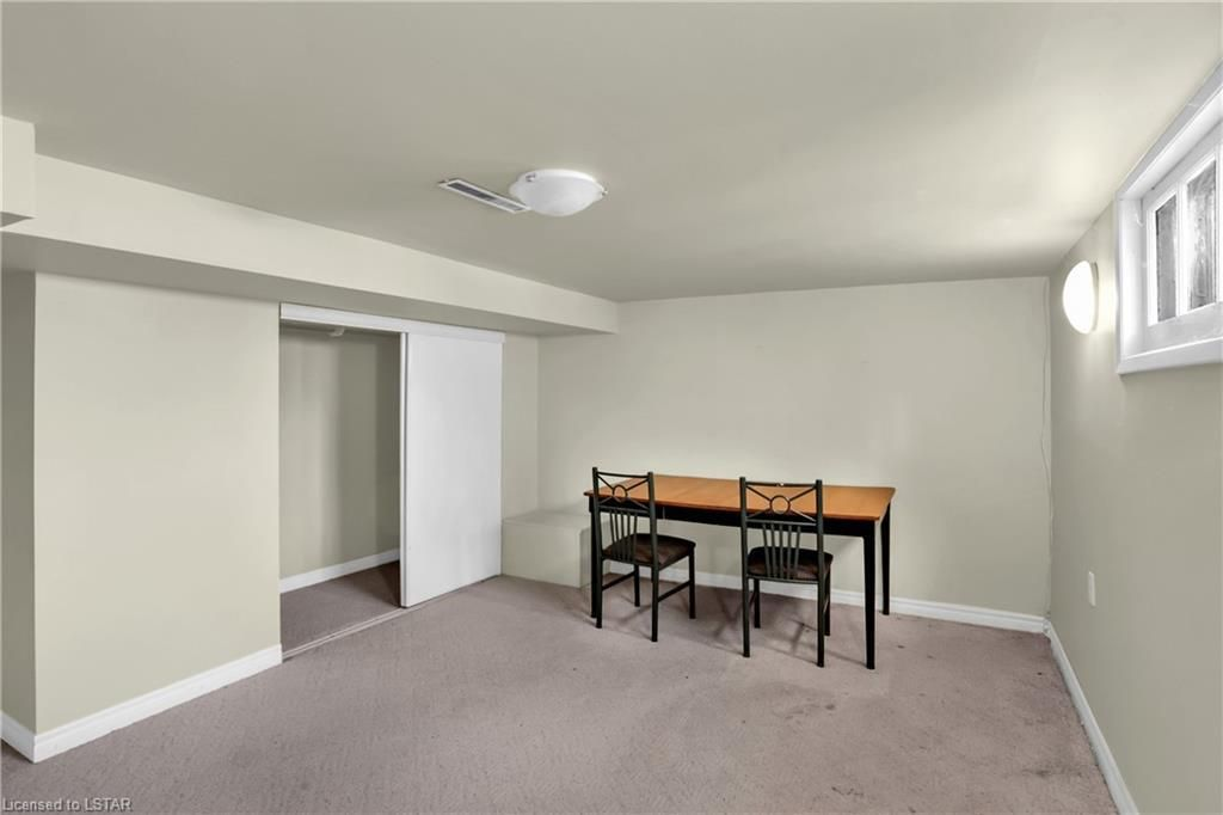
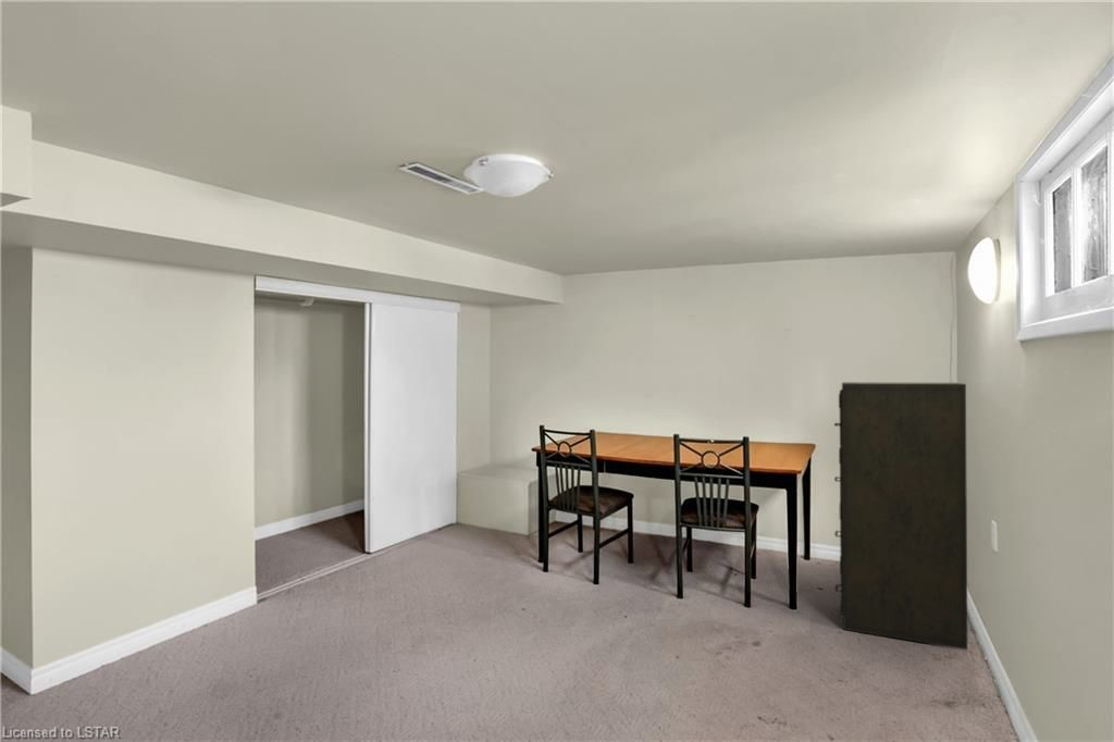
+ filing cabinet [833,381,968,651]
